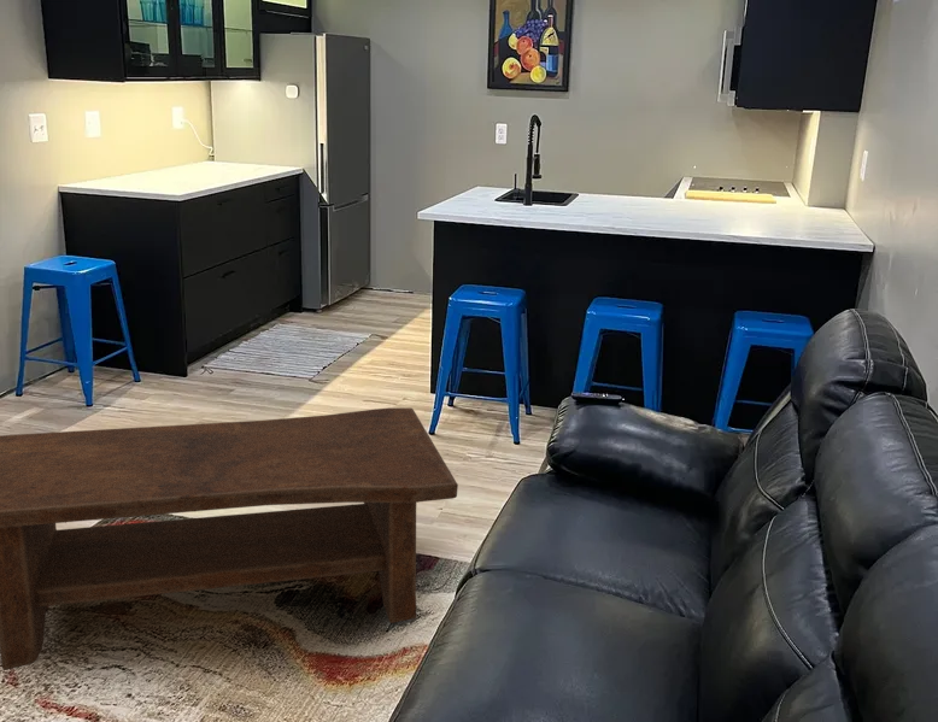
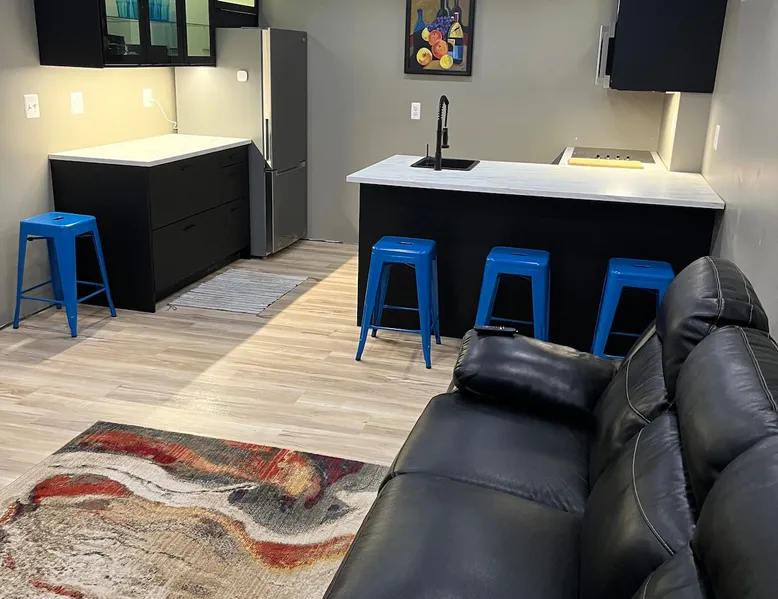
- coffee table [0,406,459,671]
